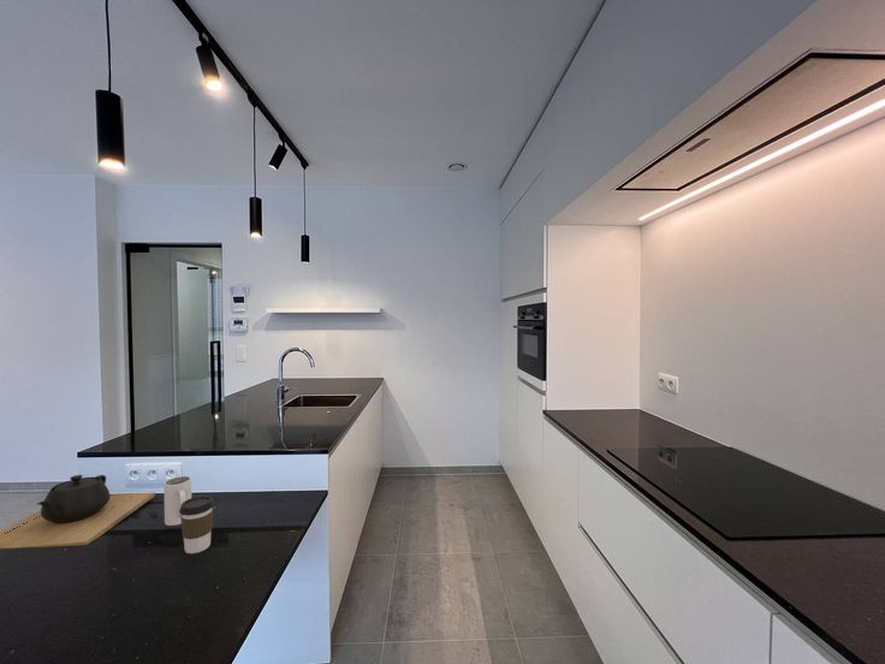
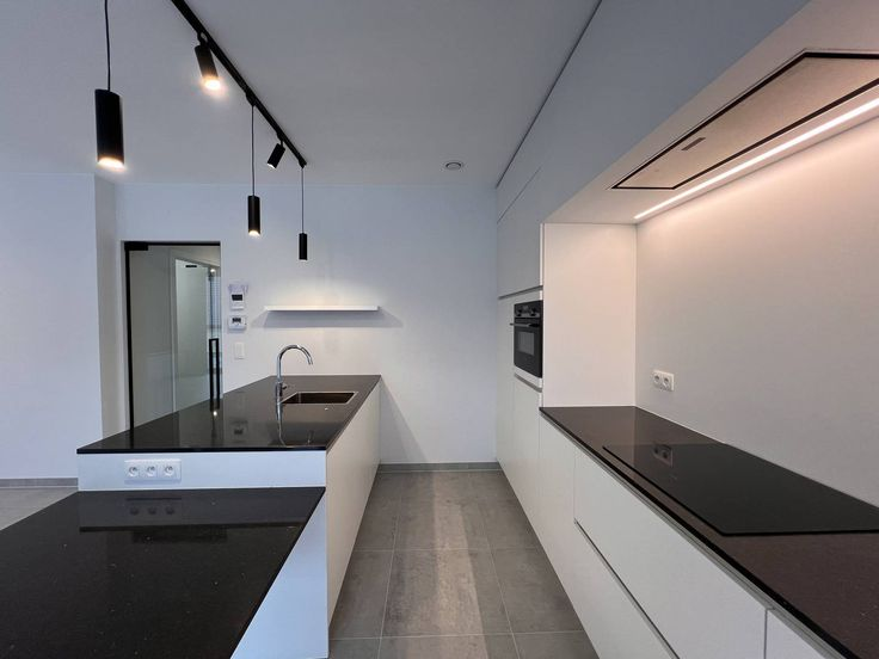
- coffee cup [179,494,215,555]
- teapot [0,474,156,550]
- mug [162,475,192,527]
